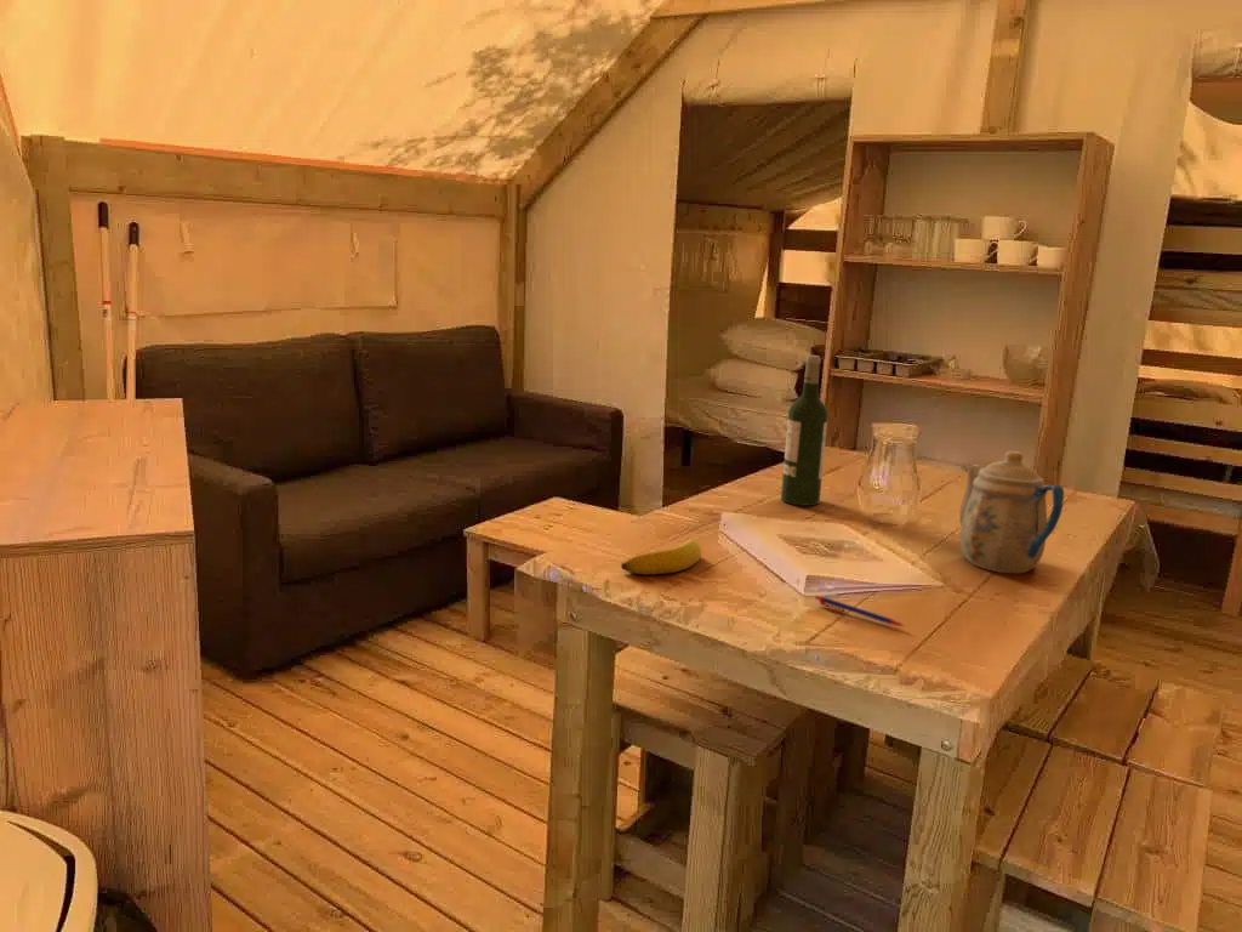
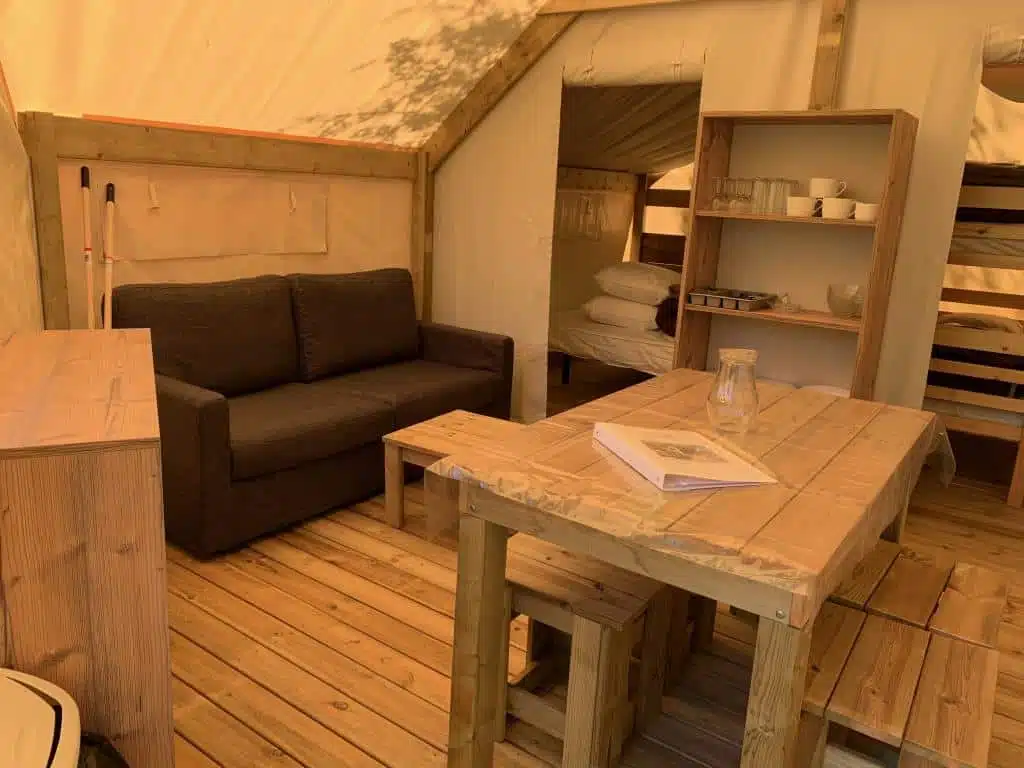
- teapot [958,450,1065,574]
- pen [814,595,906,627]
- wine bottle [780,354,830,507]
- banana [620,538,702,575]
